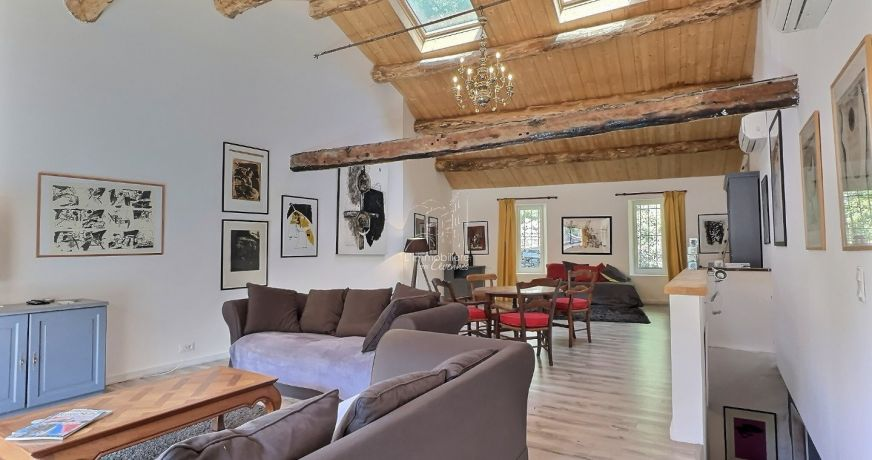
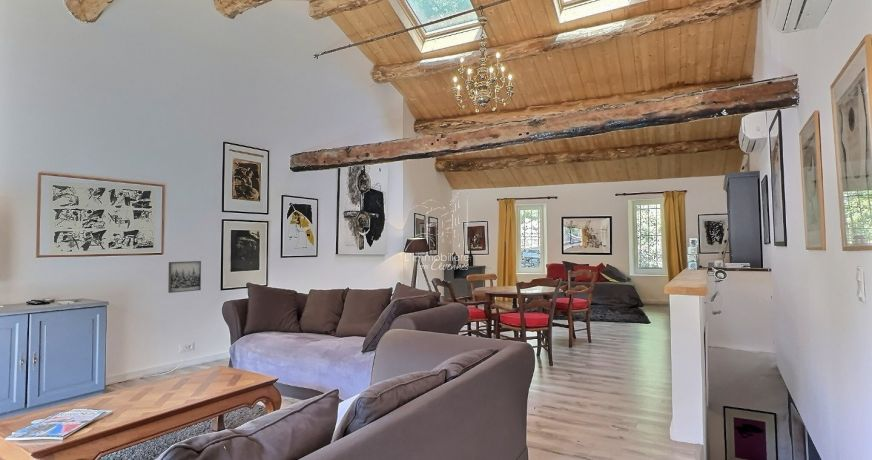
+ wall art [167,260,202,294]
